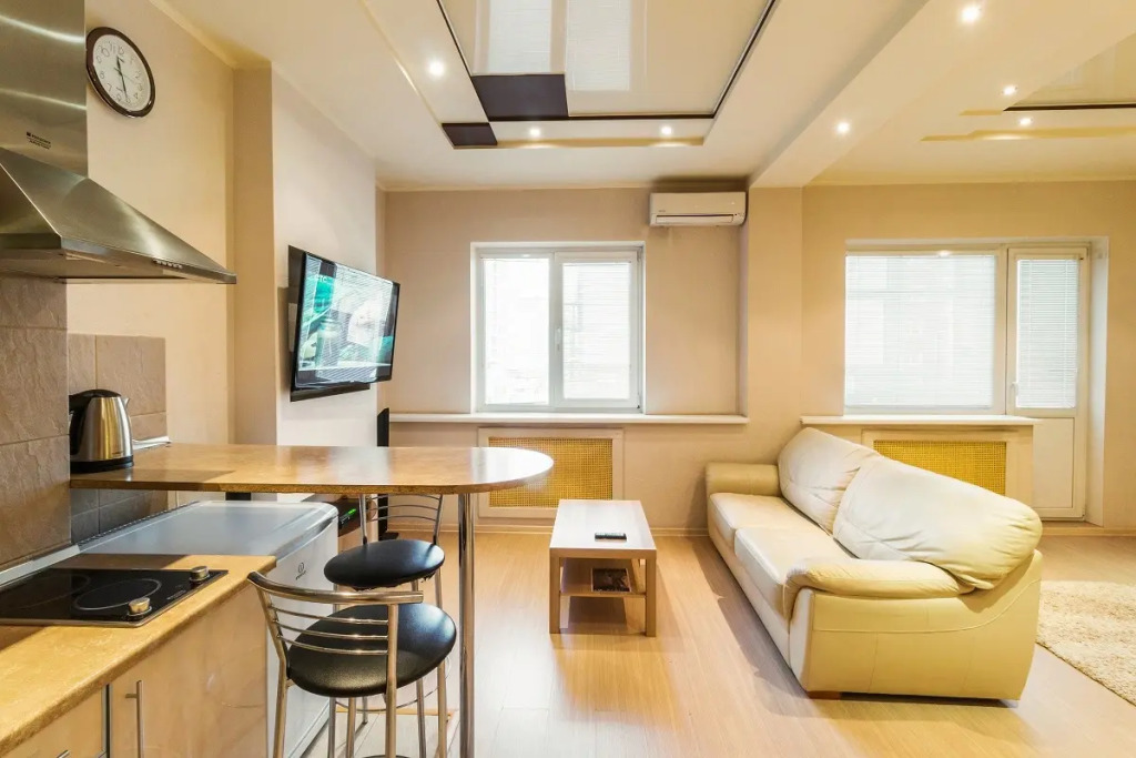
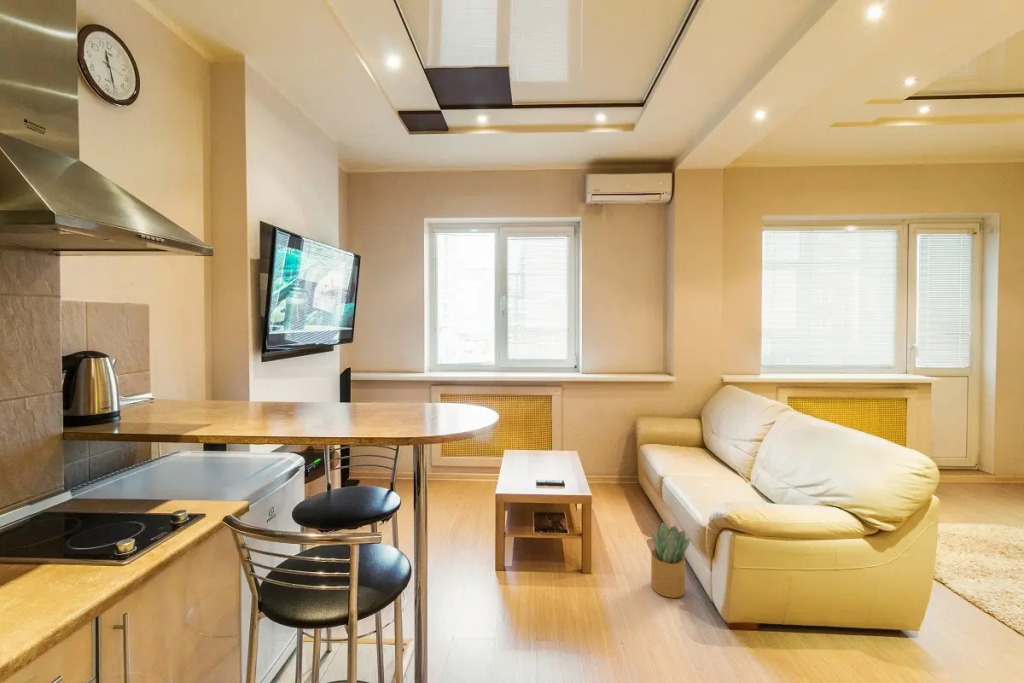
+ potted plant [649,521,692,599]
